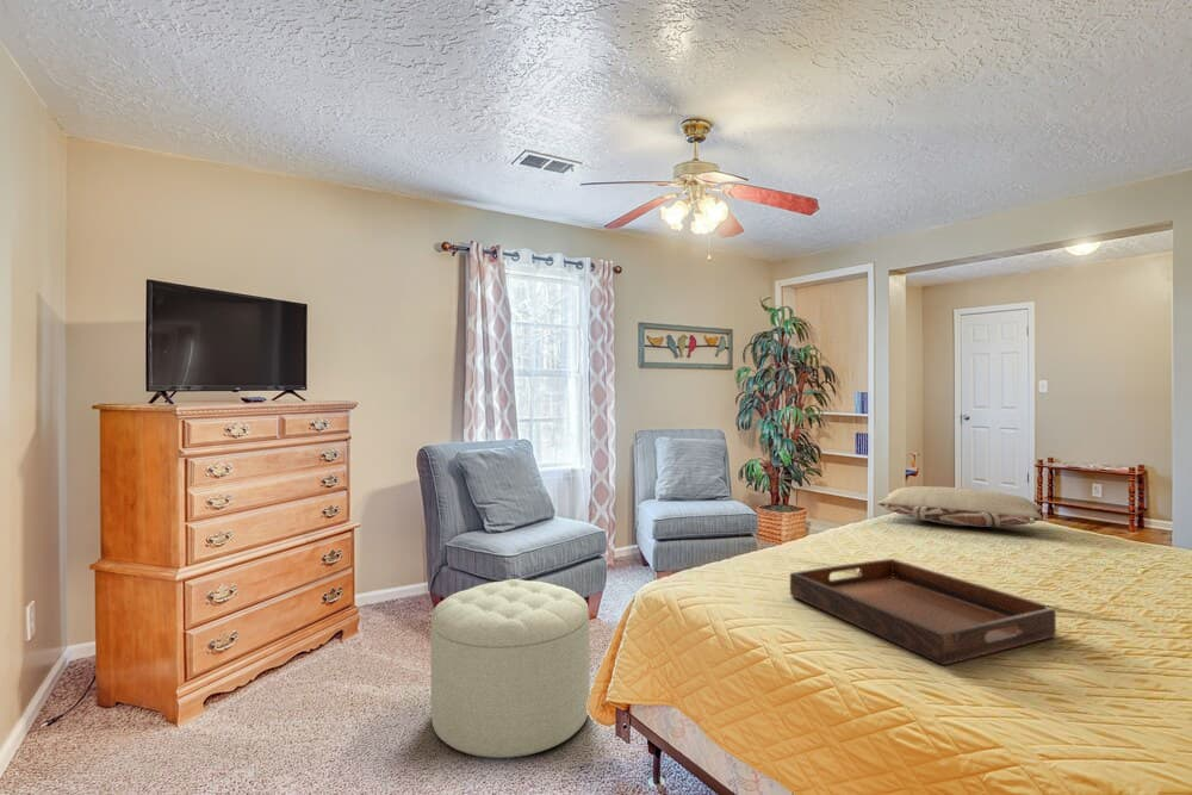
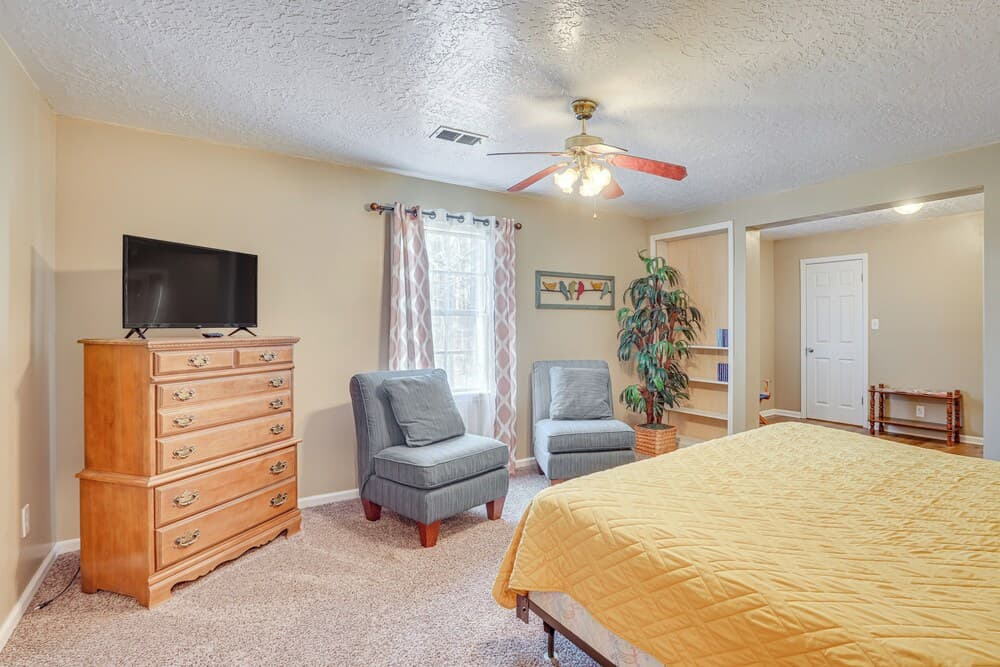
- ottoman [429,578,591,759]
- serving tray [789,558,1057,666]
- pillow [876,485,1043,528]
